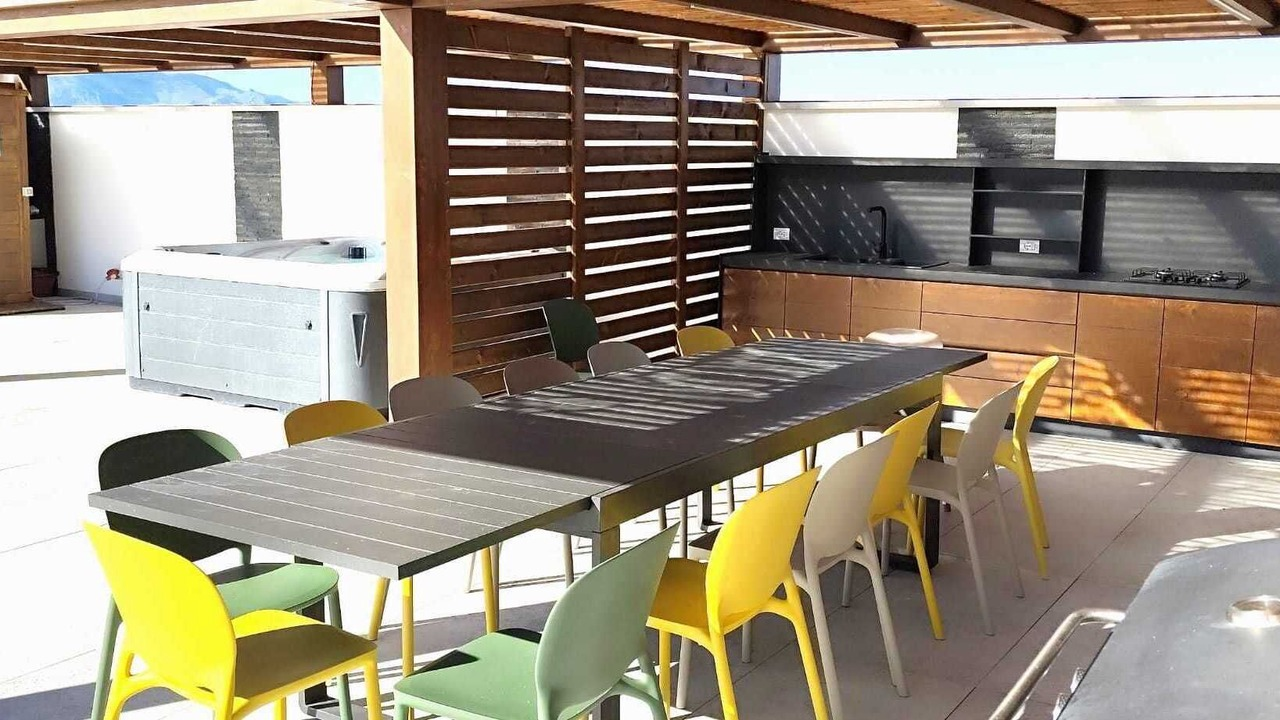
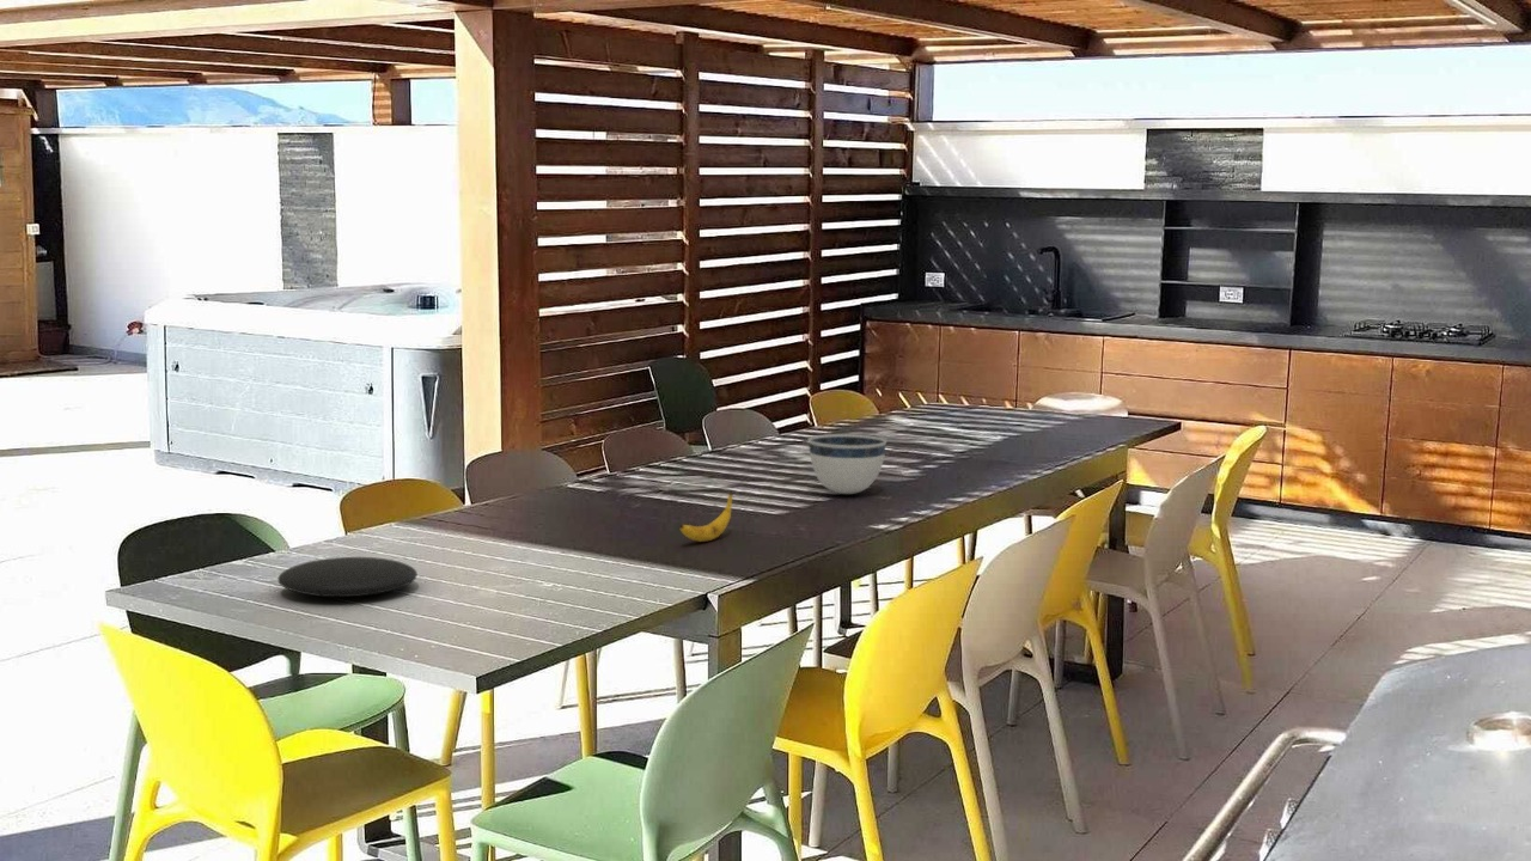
+ bowl [807,433,888,495]
+ plate [276,556,419,599]
+ banana [678,490,733,543]
